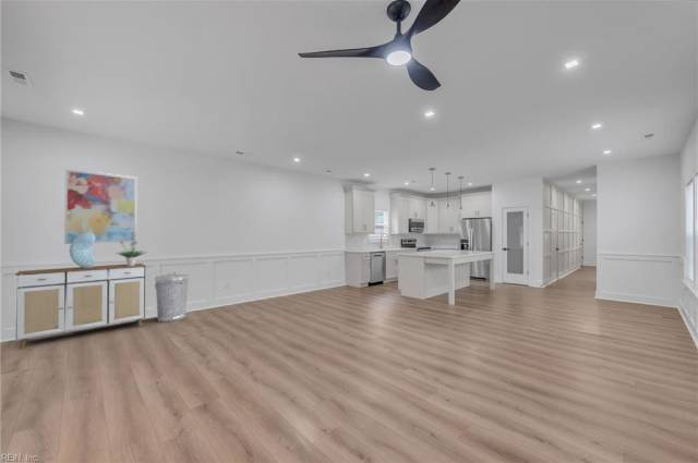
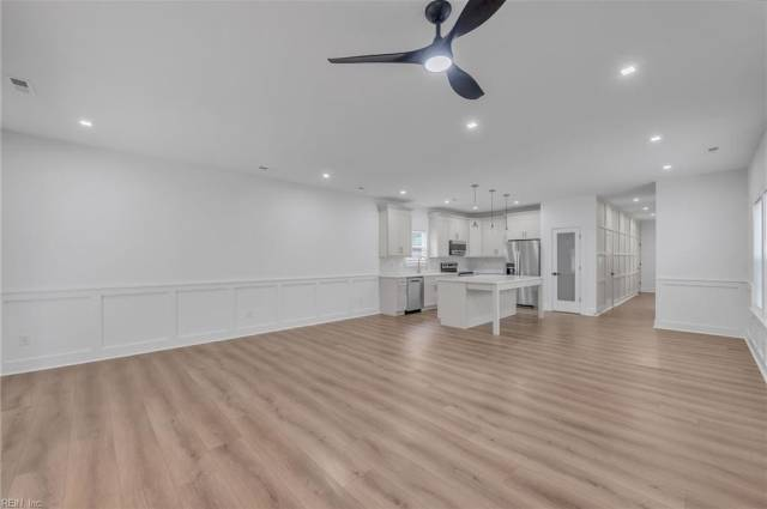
- potted plant [116,232,148,266]
- wall art [63,168,139,245]
- sideboard [14,263,146,350]
- decorative sculpture [69,232,96,268]
- trash can [154,271,190,324]
